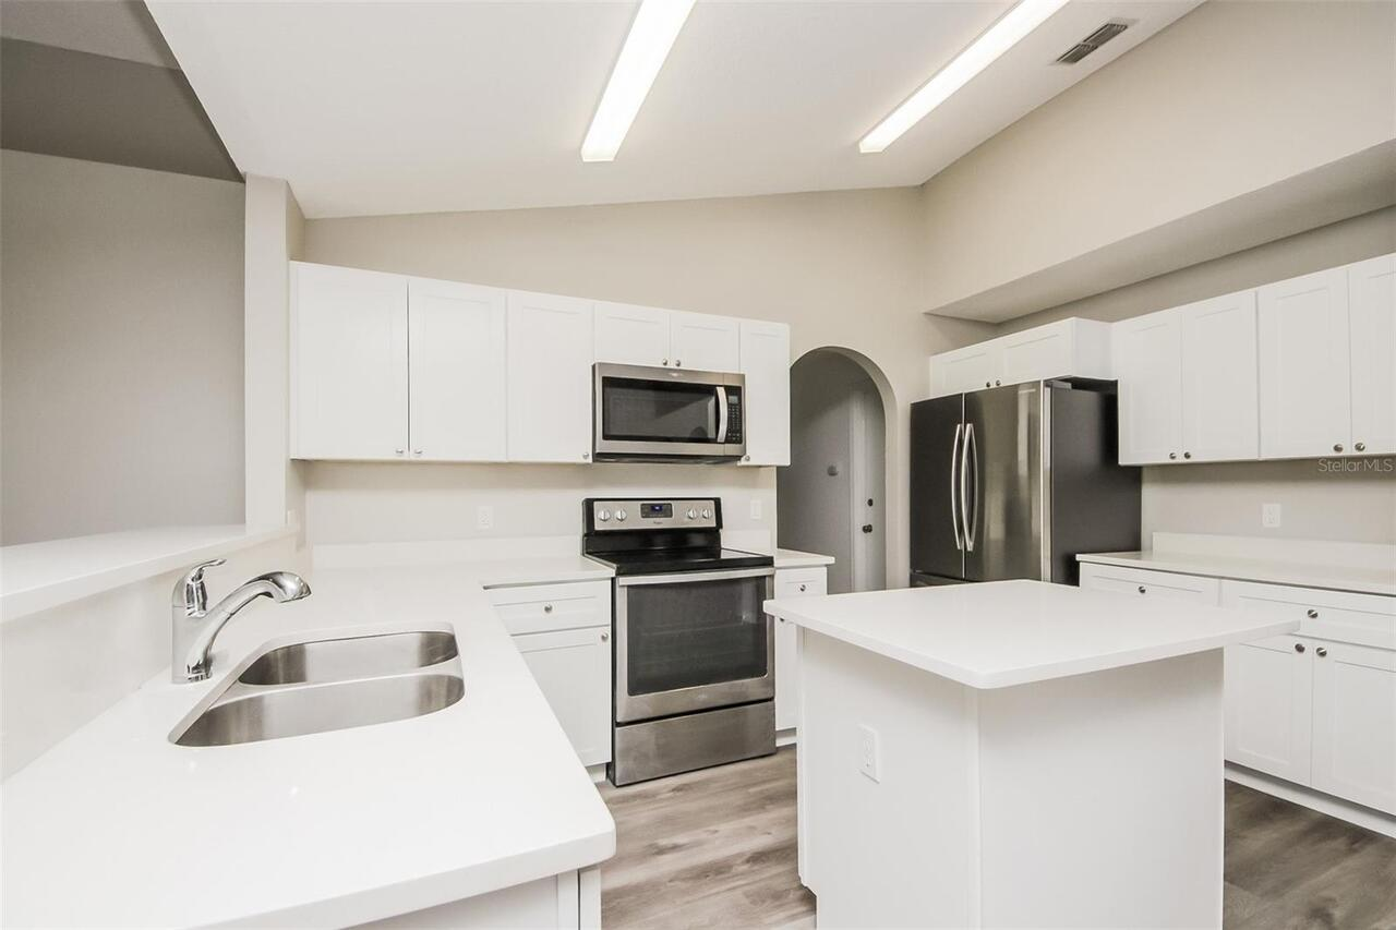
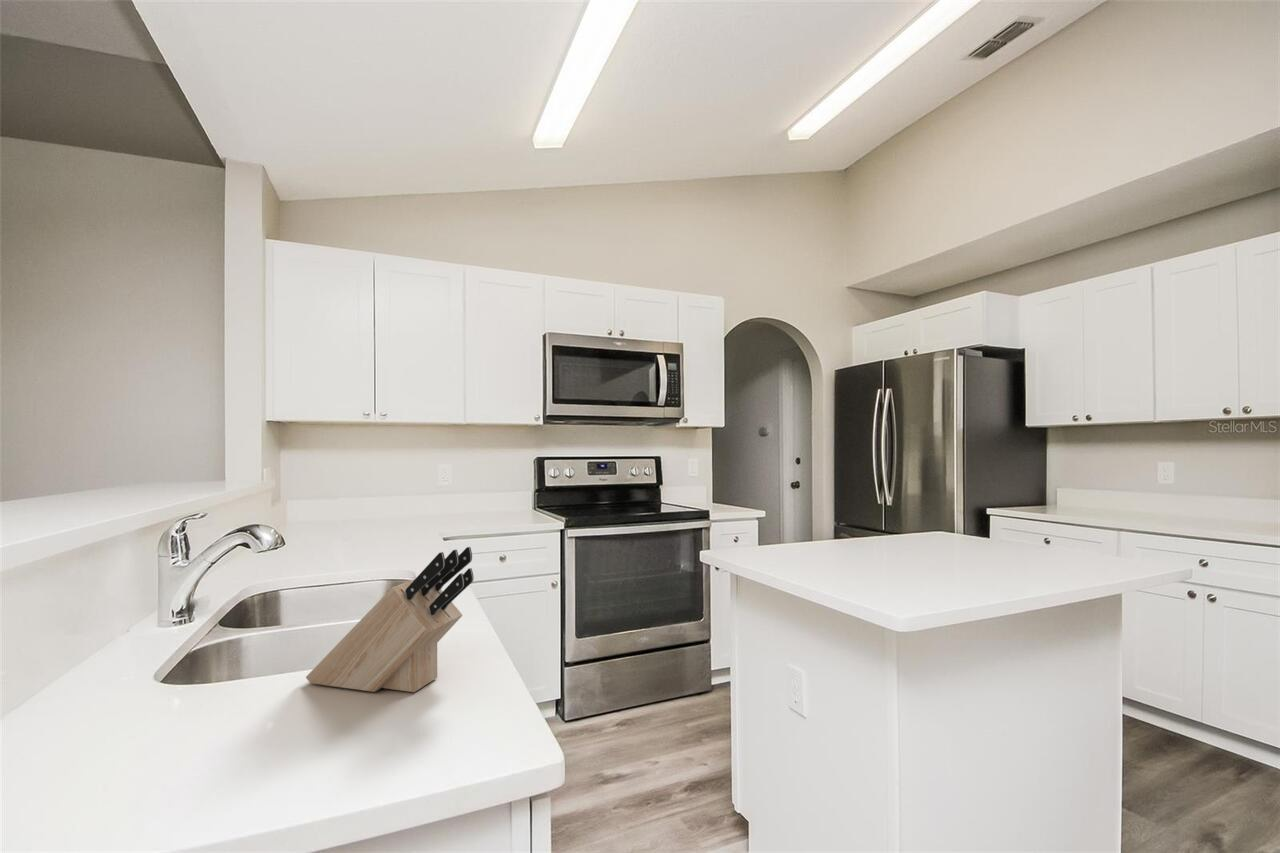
+ knife block [305,546,475,693]
